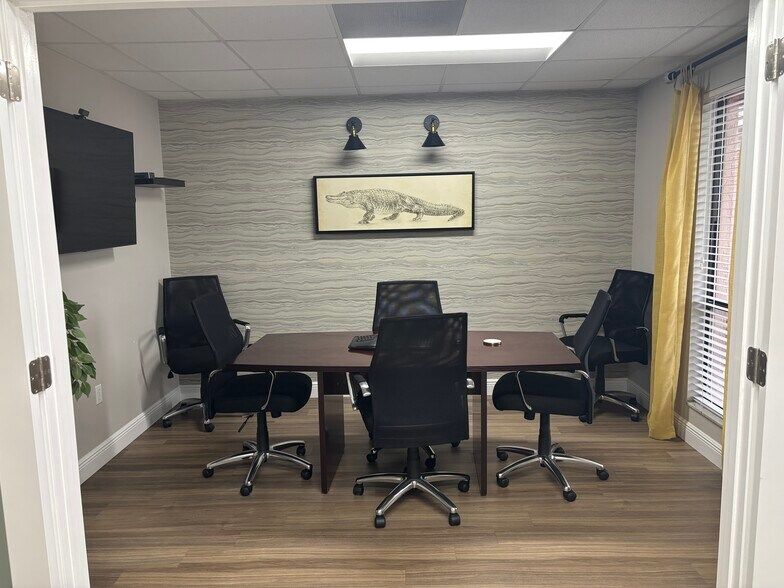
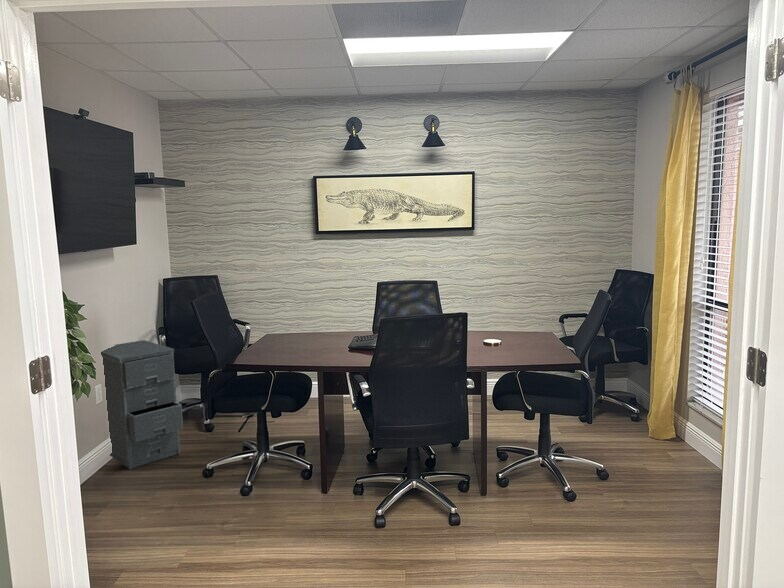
+ filing cabinet [101,339,184,470]
